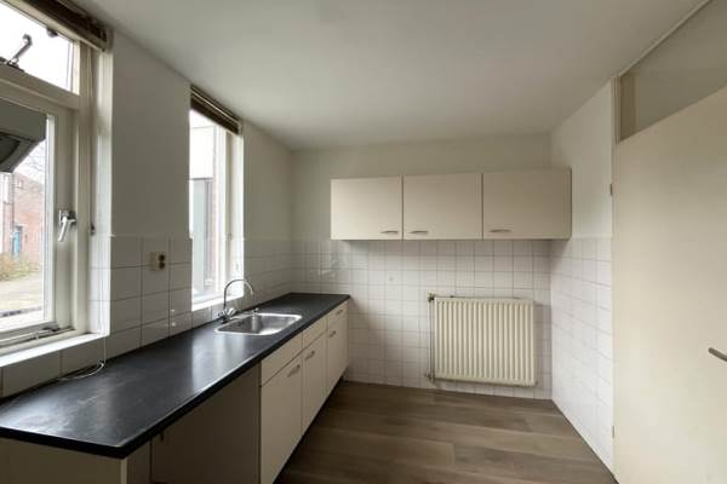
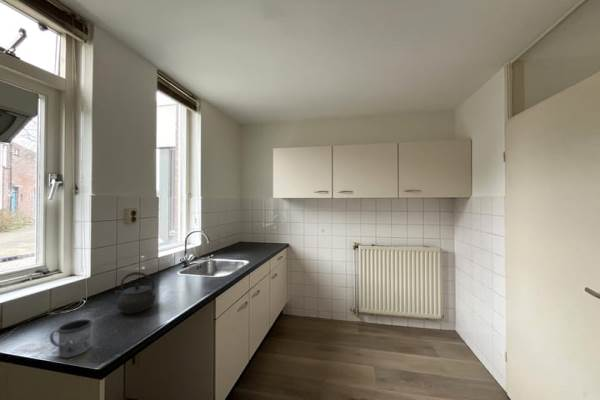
+ kettle [114,271,157,315]
+ mug [49,318,93,359]
